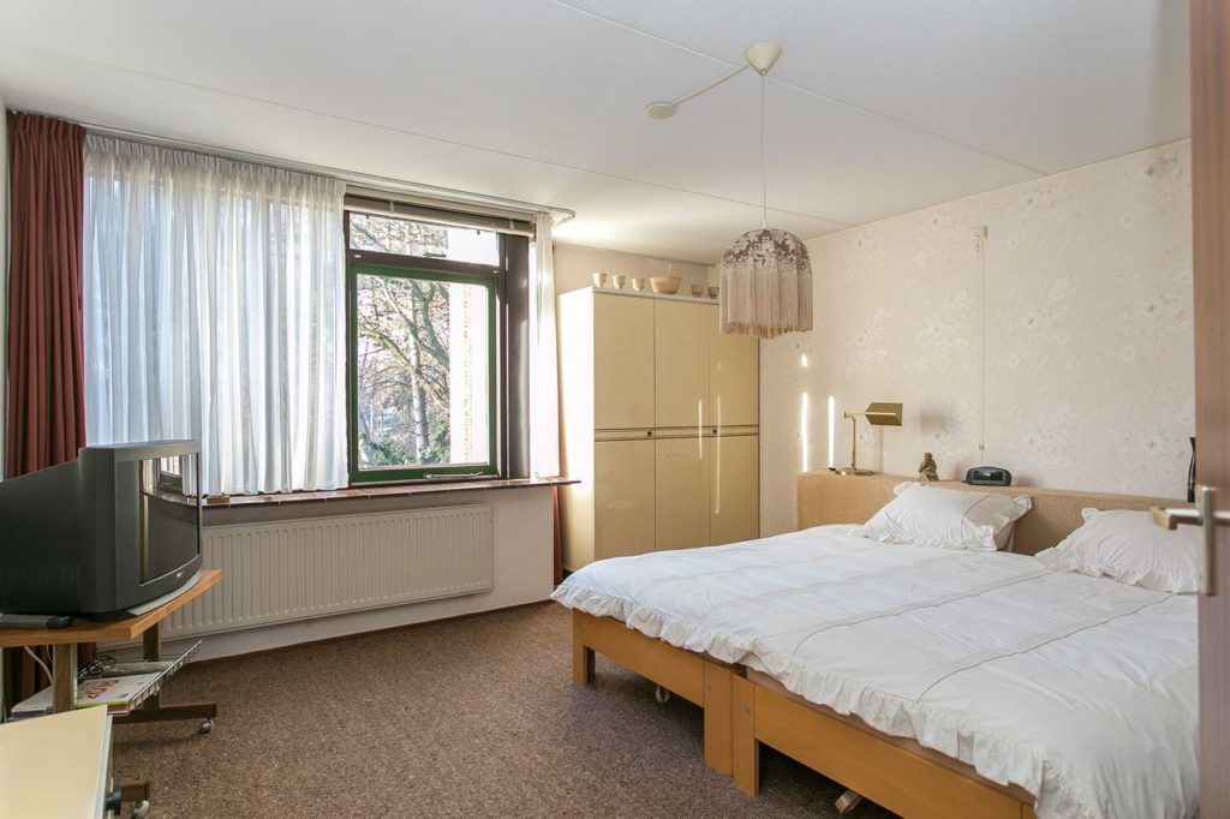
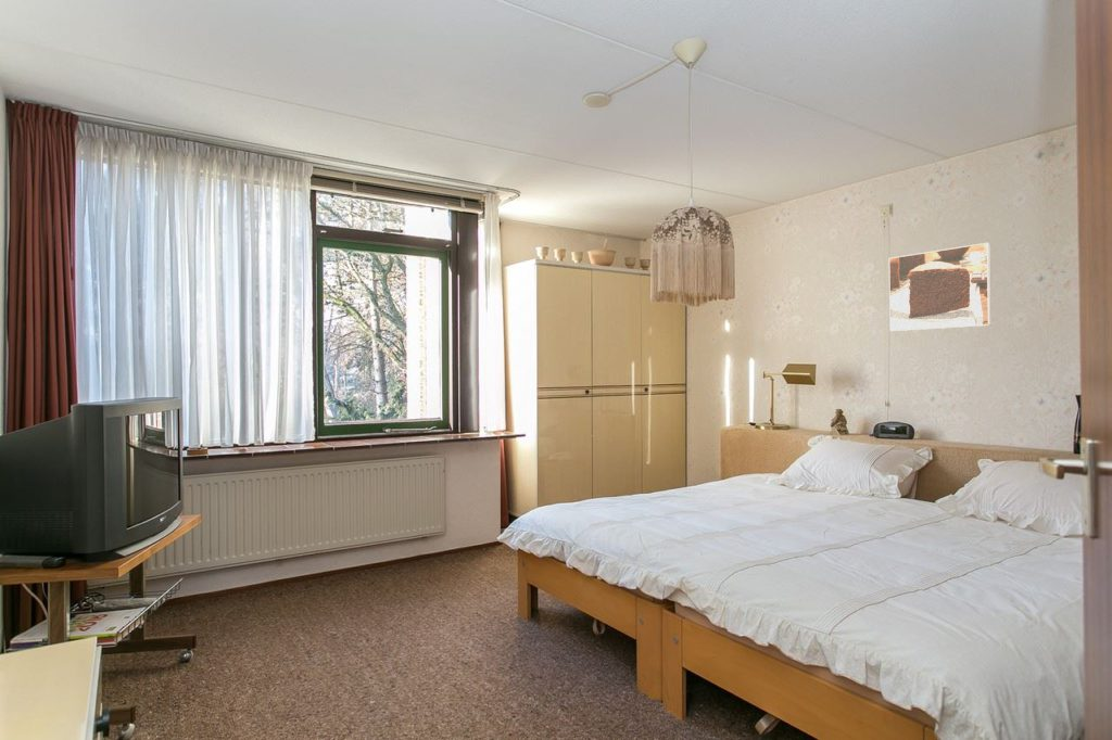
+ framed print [888,242,993,332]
